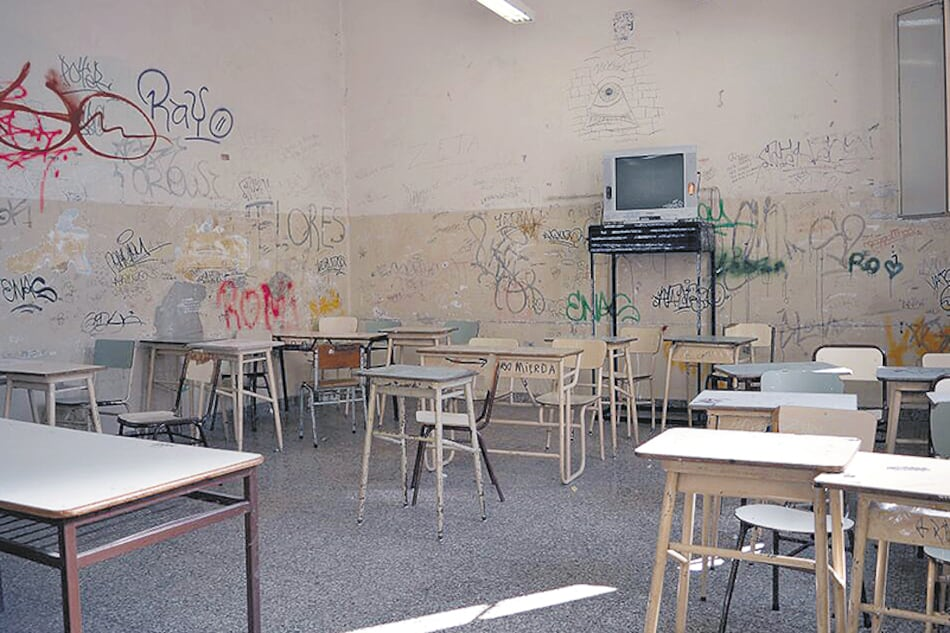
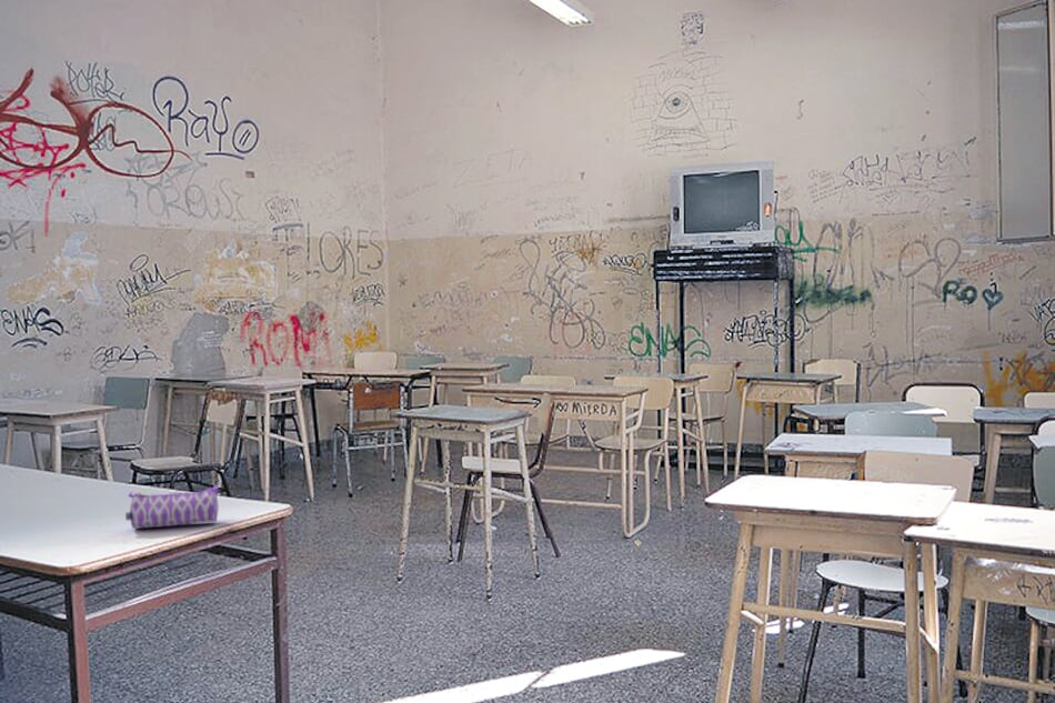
+ pencil case [124,484,221,530]
